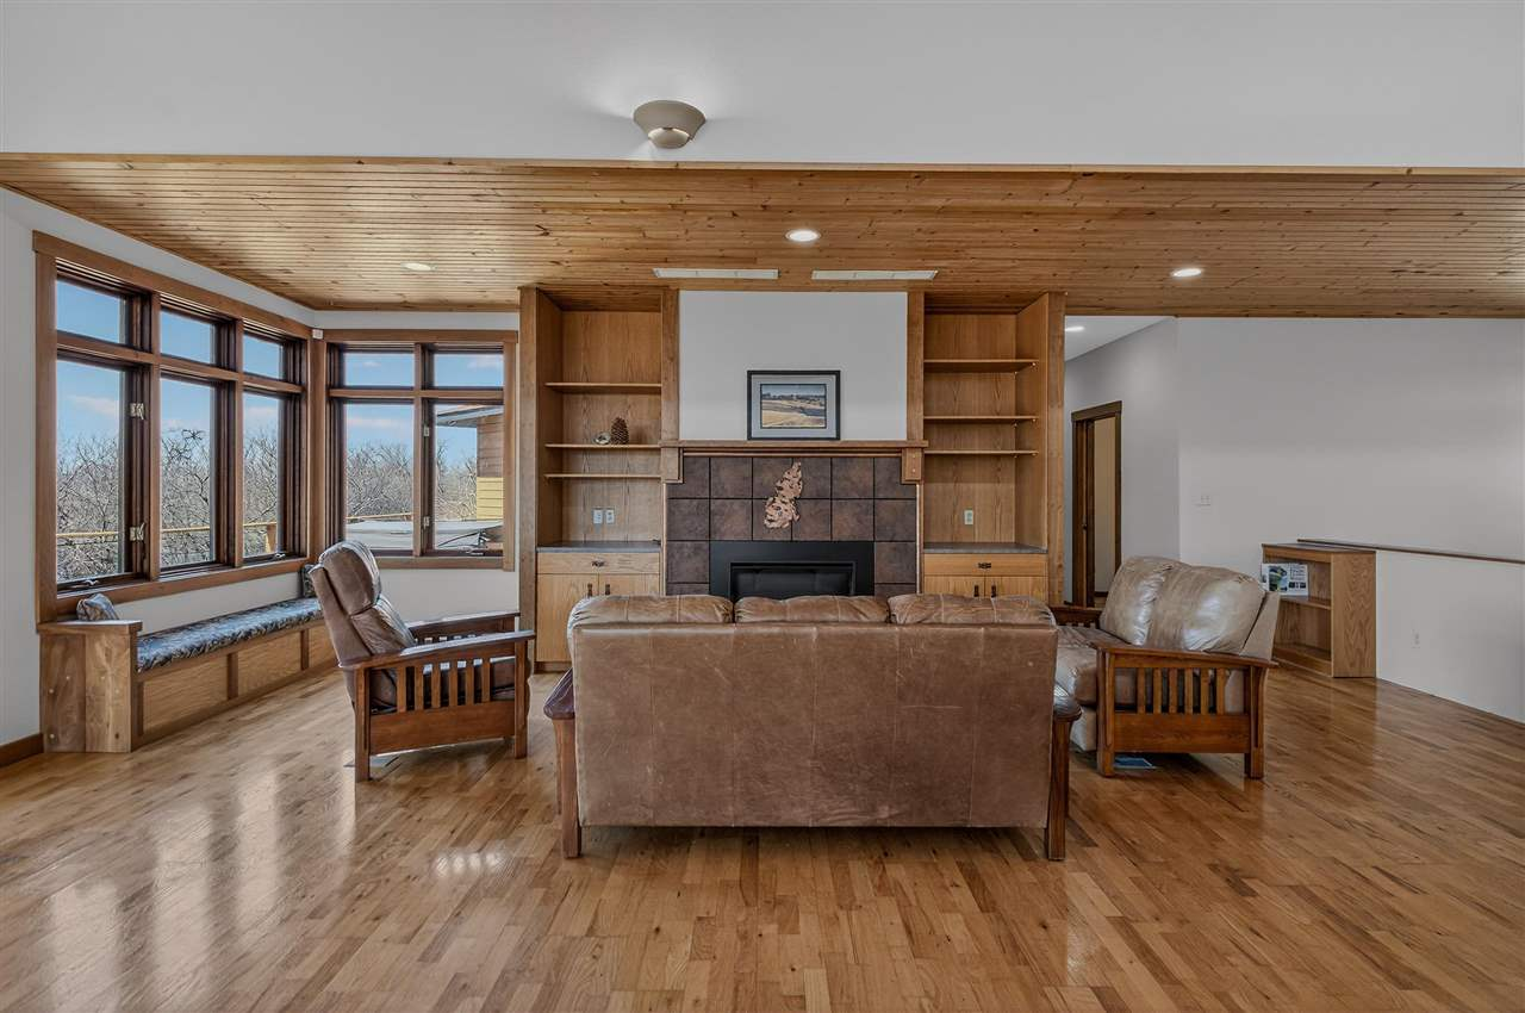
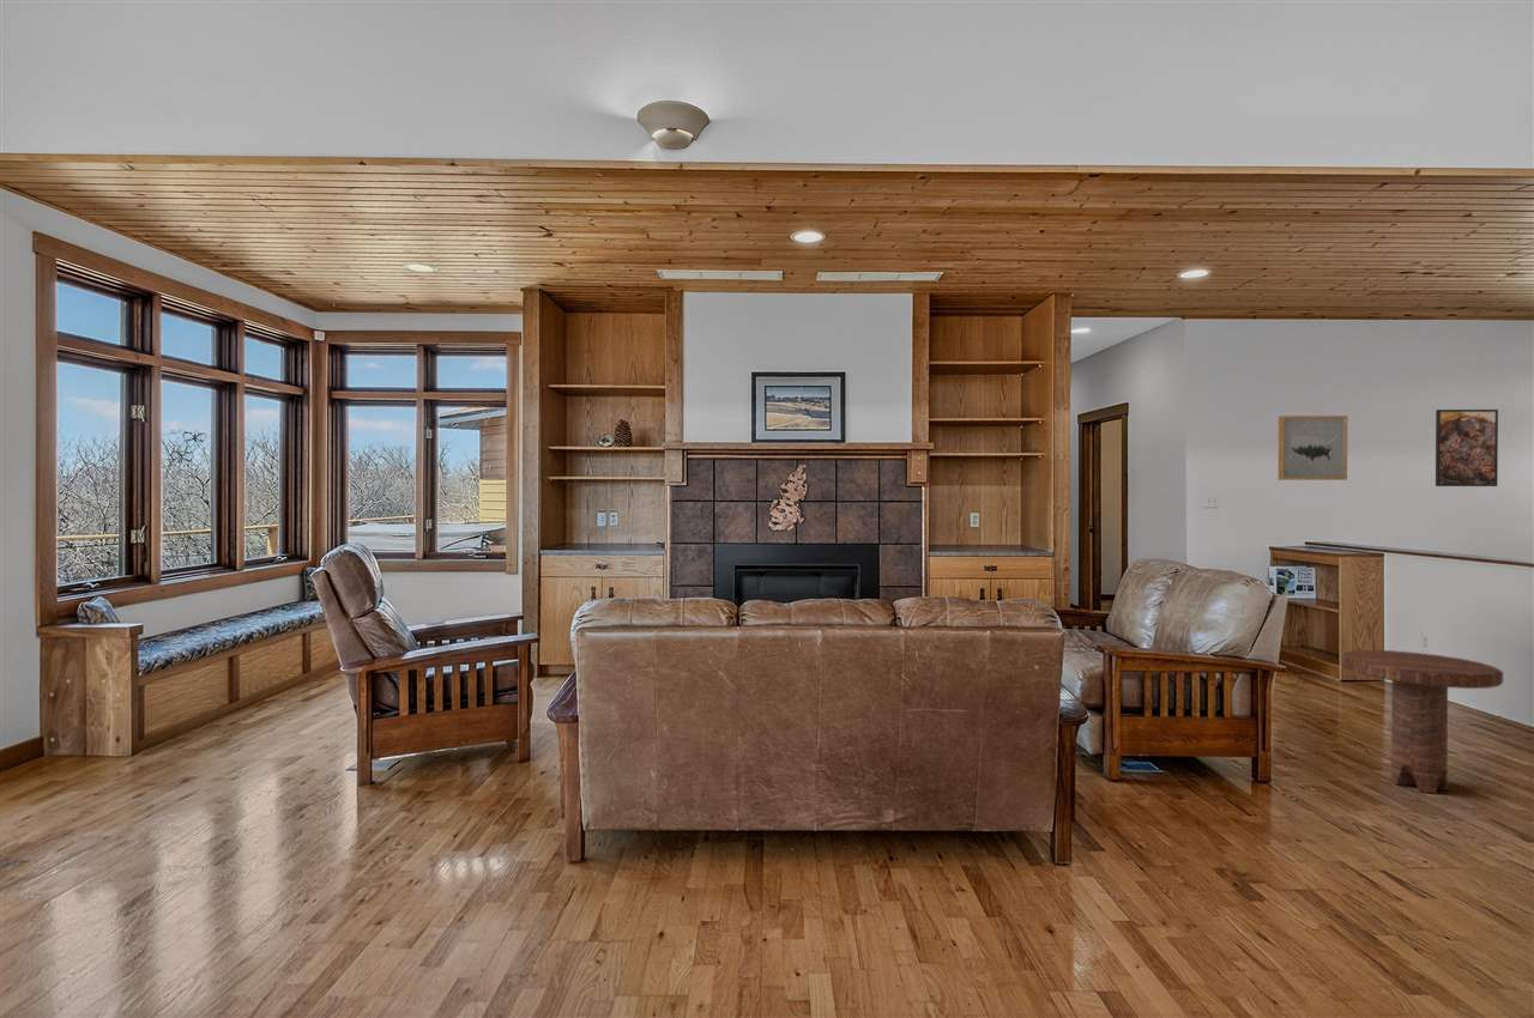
+ wall art [1278,414,1348,481]
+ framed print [1435,408,1499,487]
+ side table [1340,649,1504,794]
